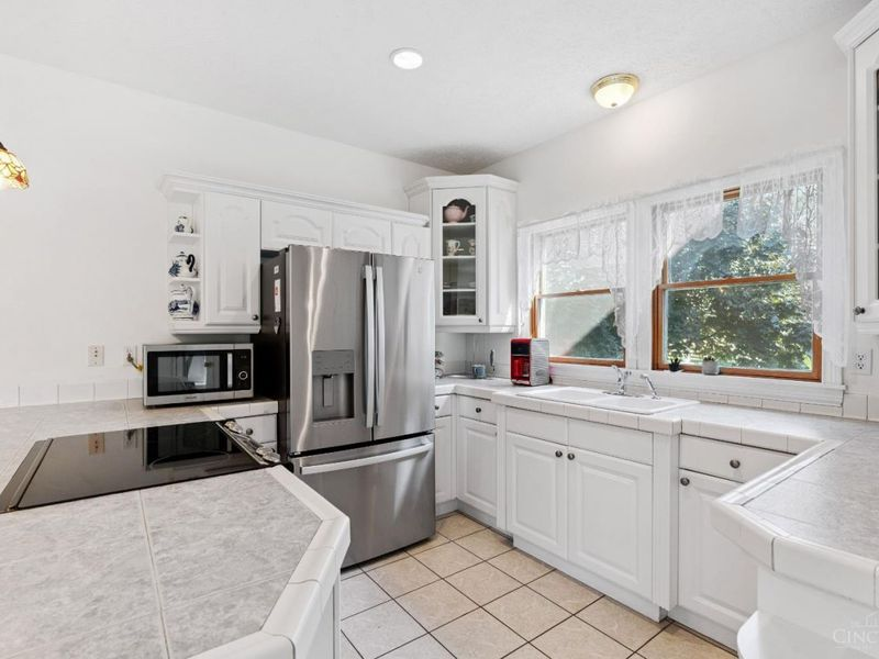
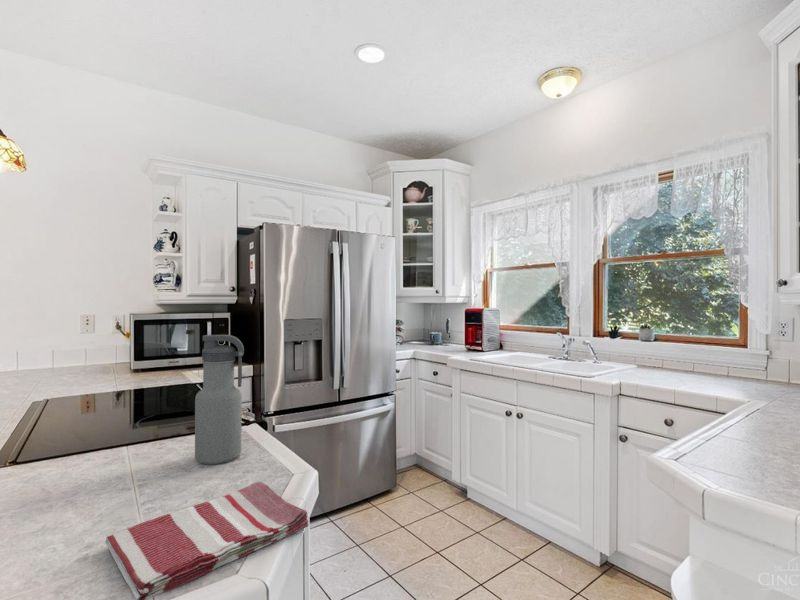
+ dish towel [104,481,309,600]
+ water bottle [194,334,245,465]
